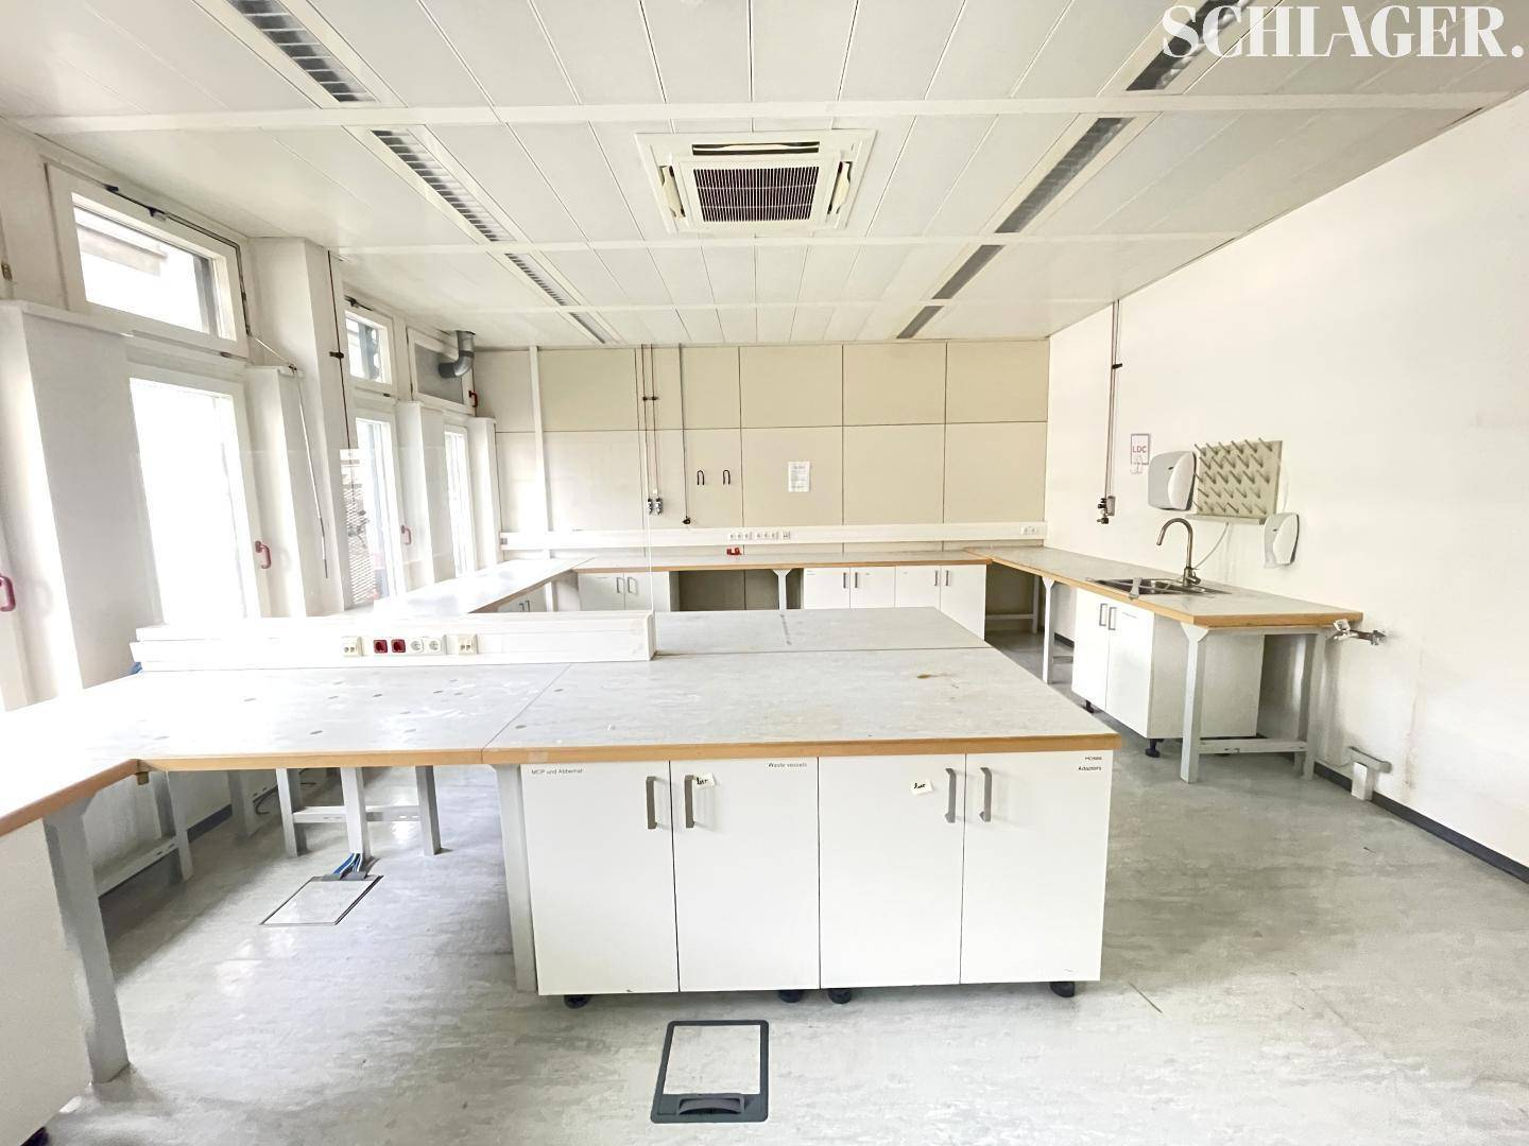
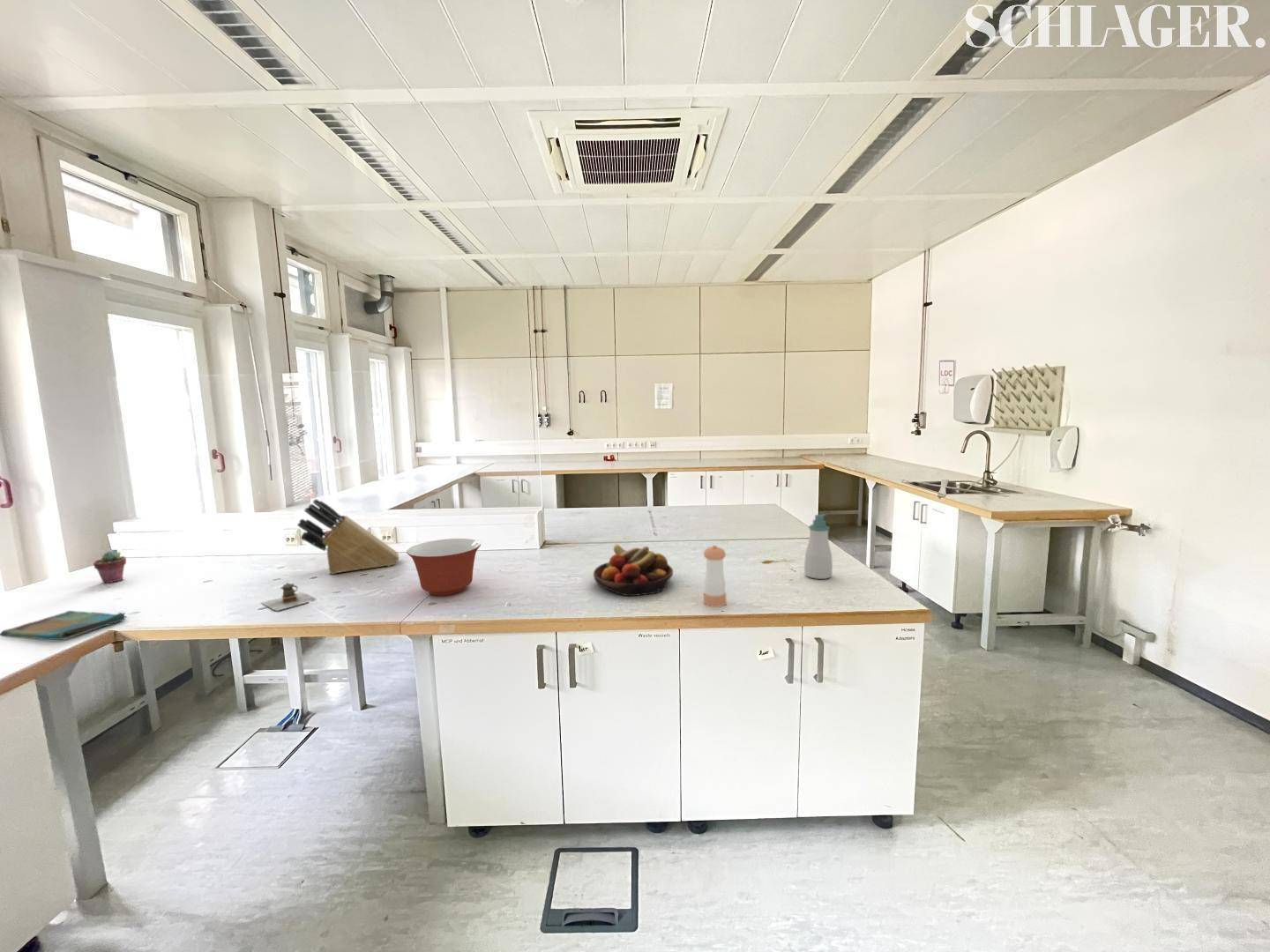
+ dish towel [0,610,128,641]
+ fruit bowl [593,544,674,597]
+ potted succulent [93,550,127,584]
+ teapot [260,582,317,612]
+ pepper shaker [703,545,727,608]
+ knife block [296,498,400,575]
+ soap bottle [803,513,833,580]
+ mixing bowl [406,538,482,597]
